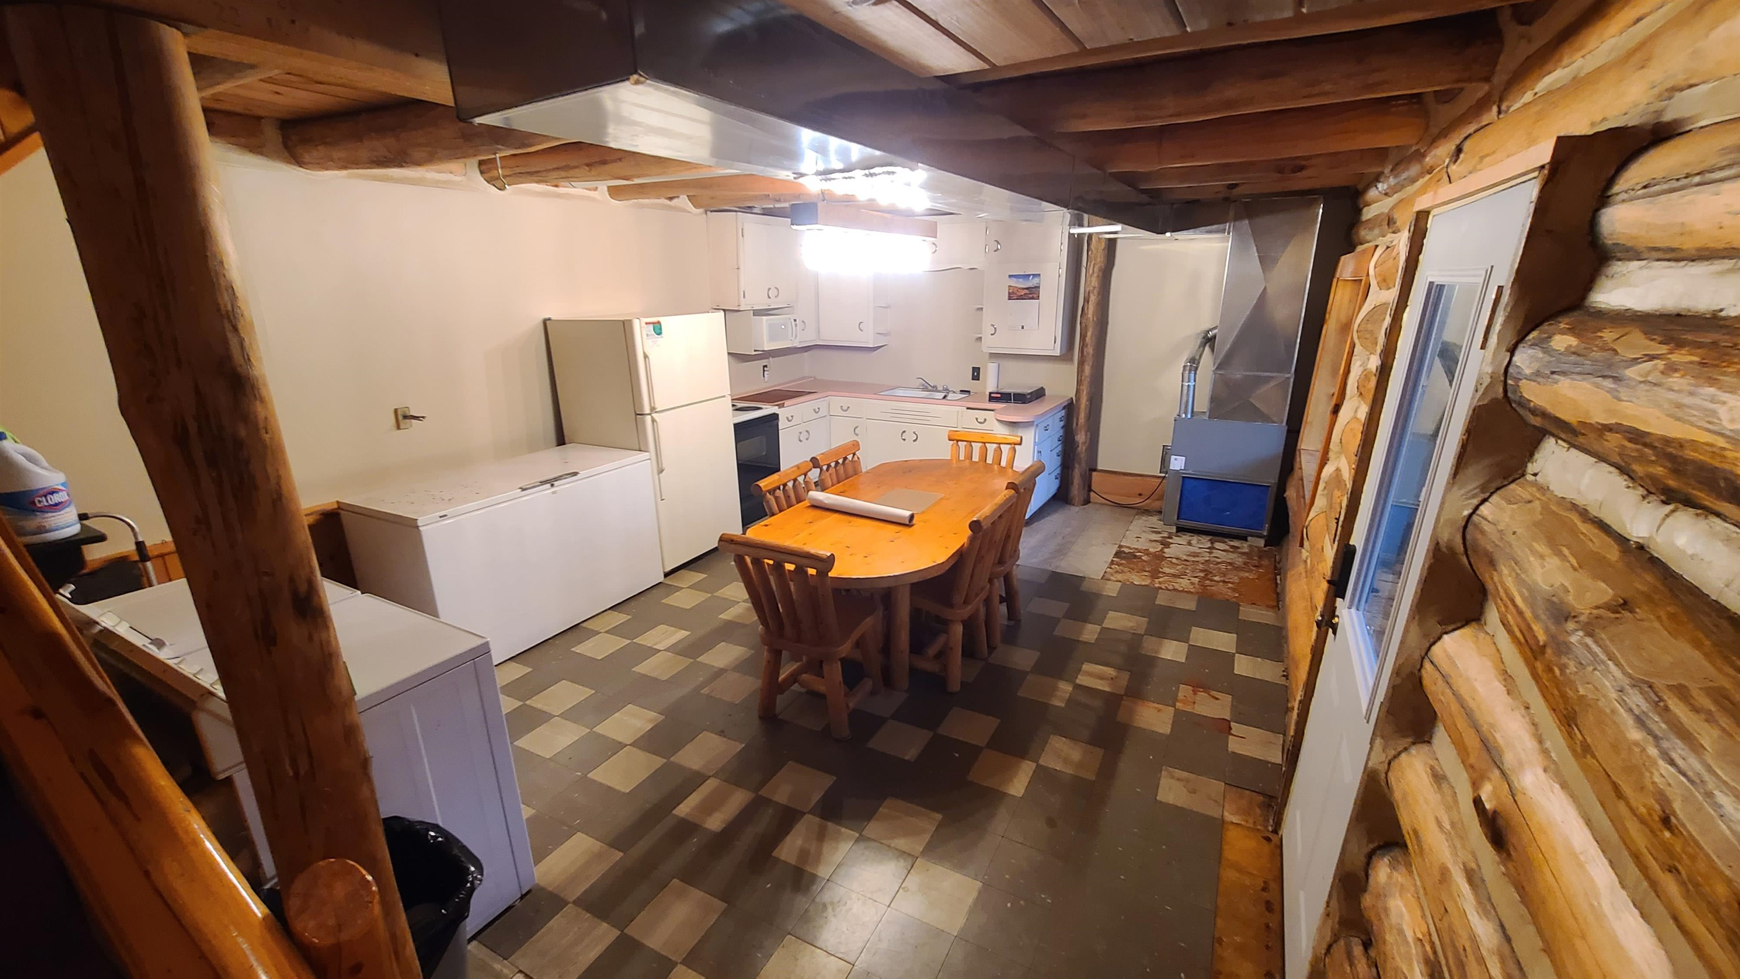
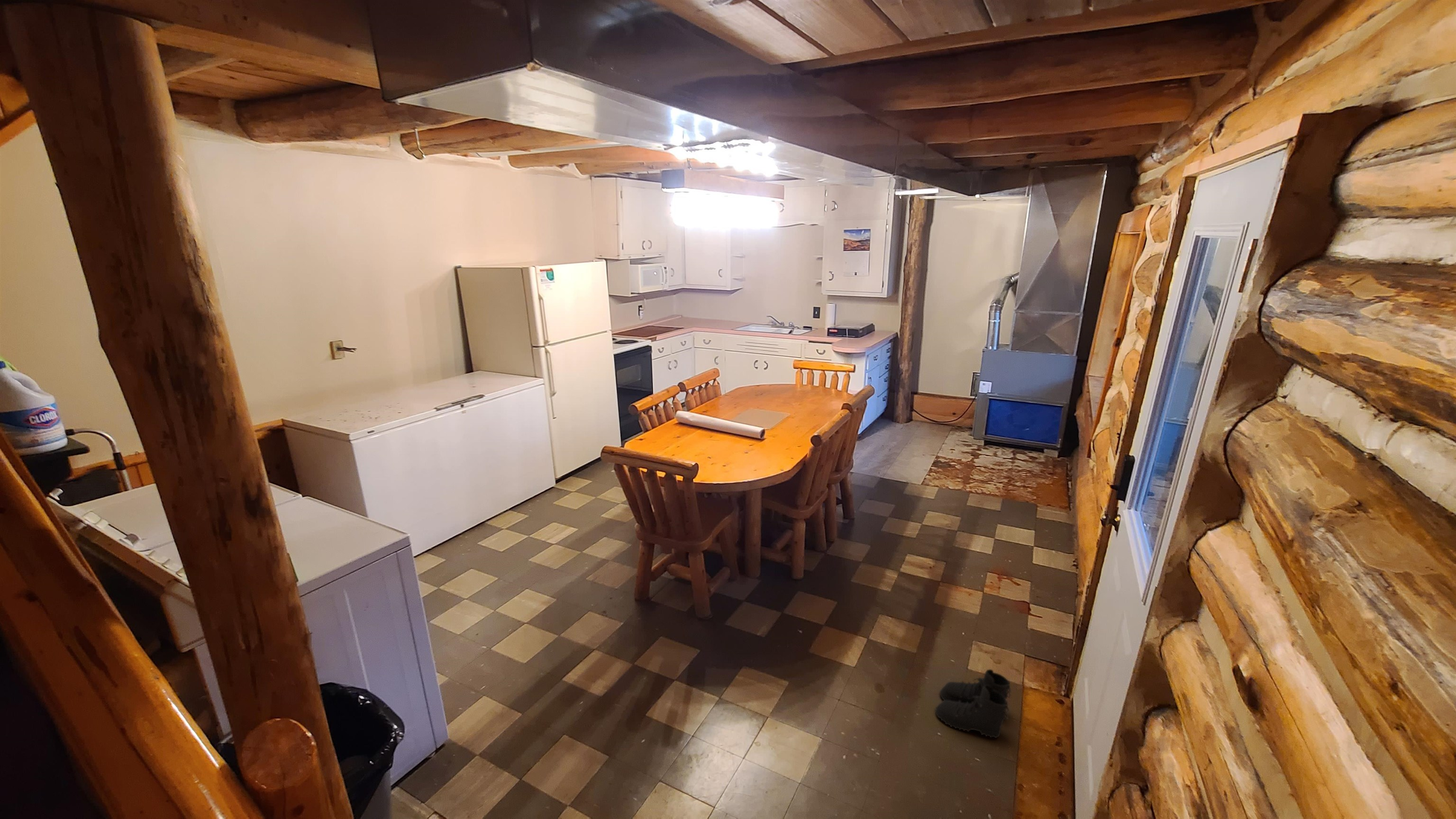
+ boots [935,669,1011,738]
